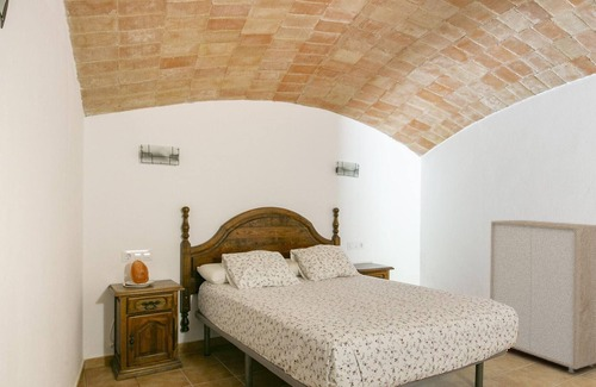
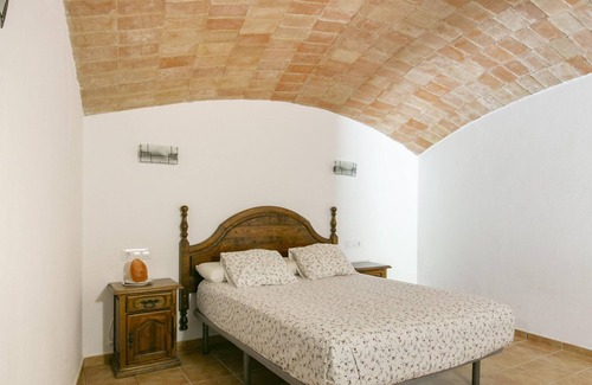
- storage cabinet [489,219,596,374]
